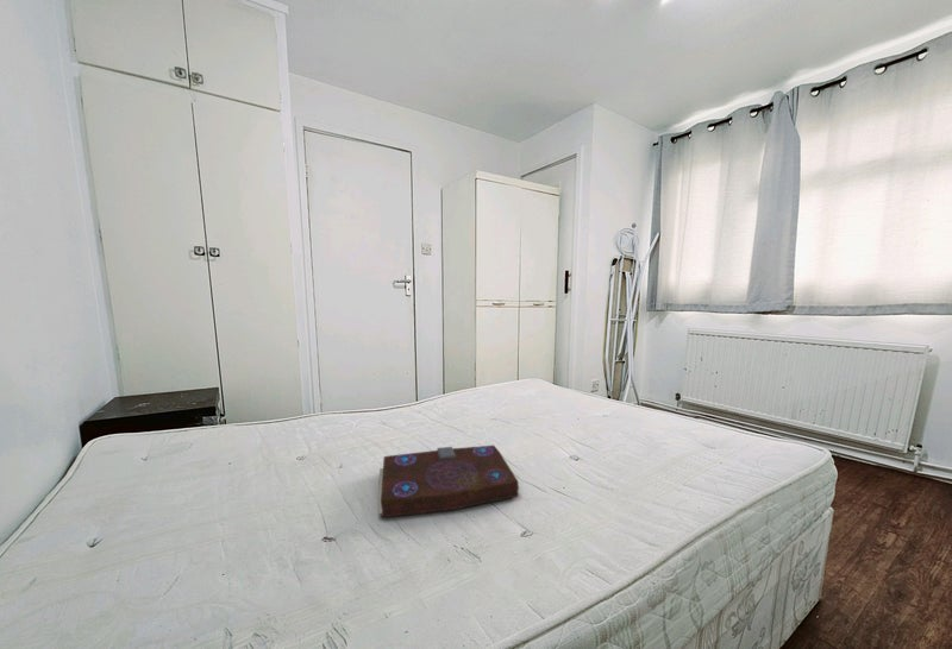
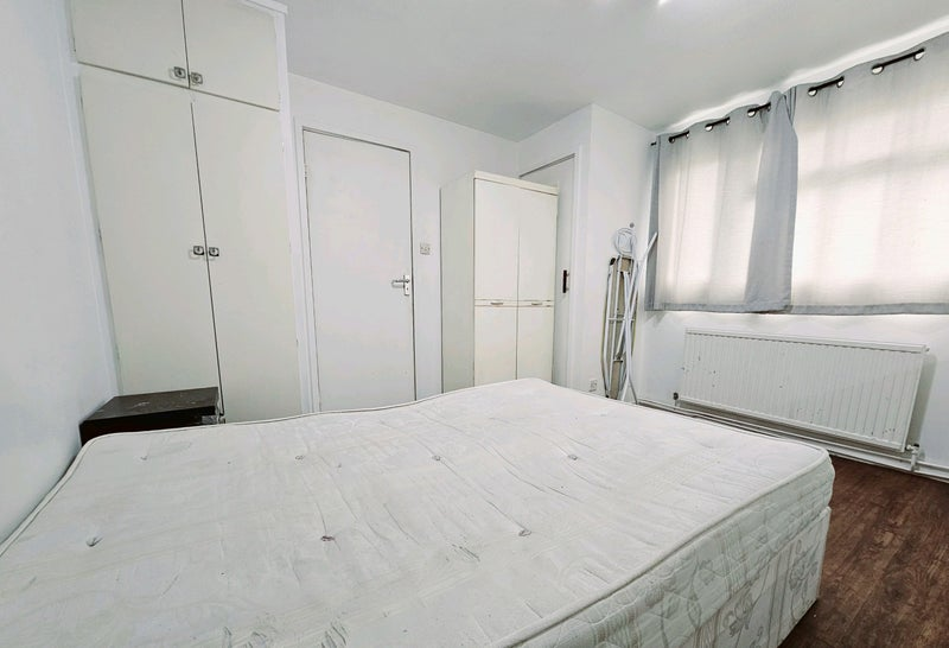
- book [377,445,521,518]
